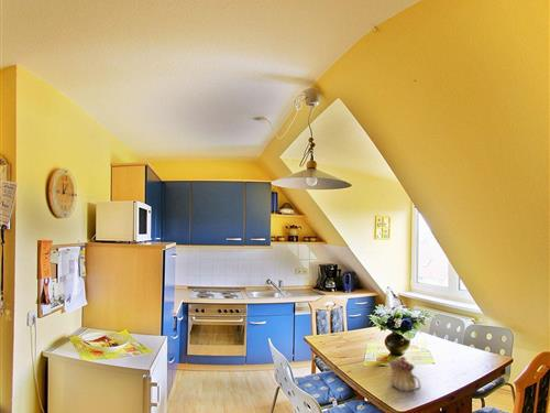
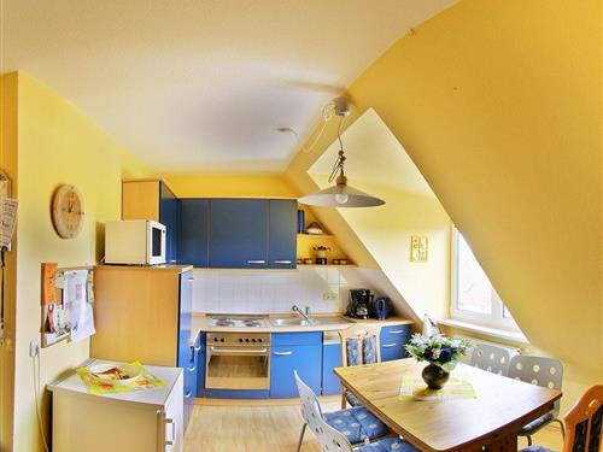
- teapot [387,356,422,392]
